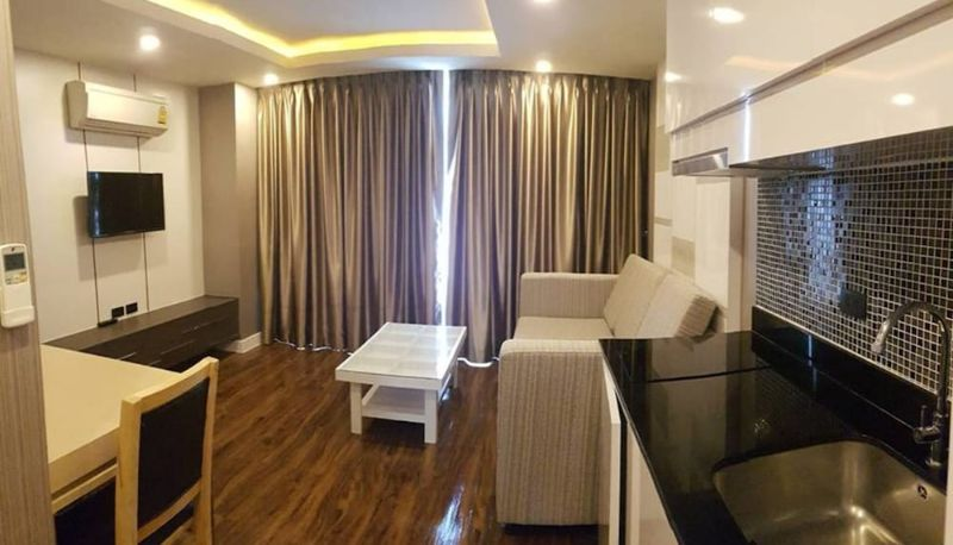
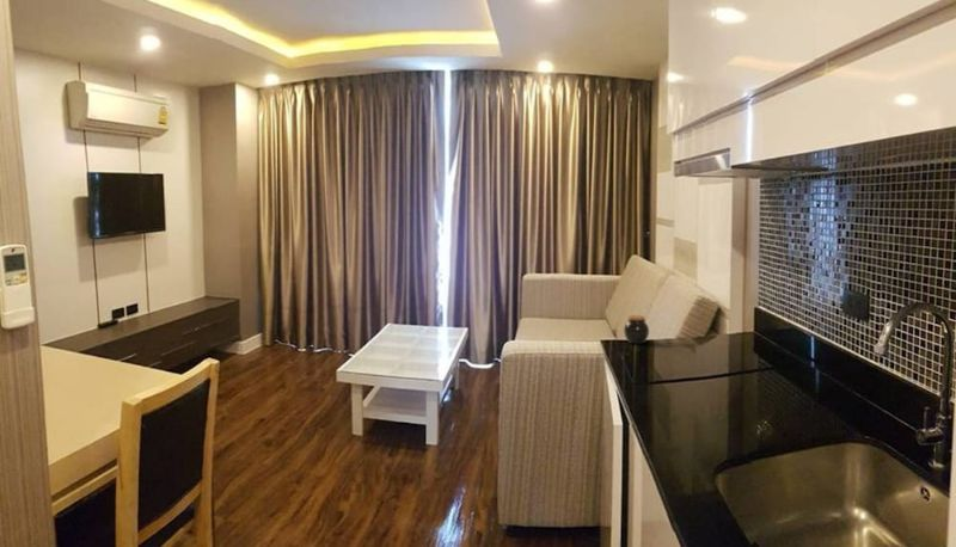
+ jar [623,314,650,345]
